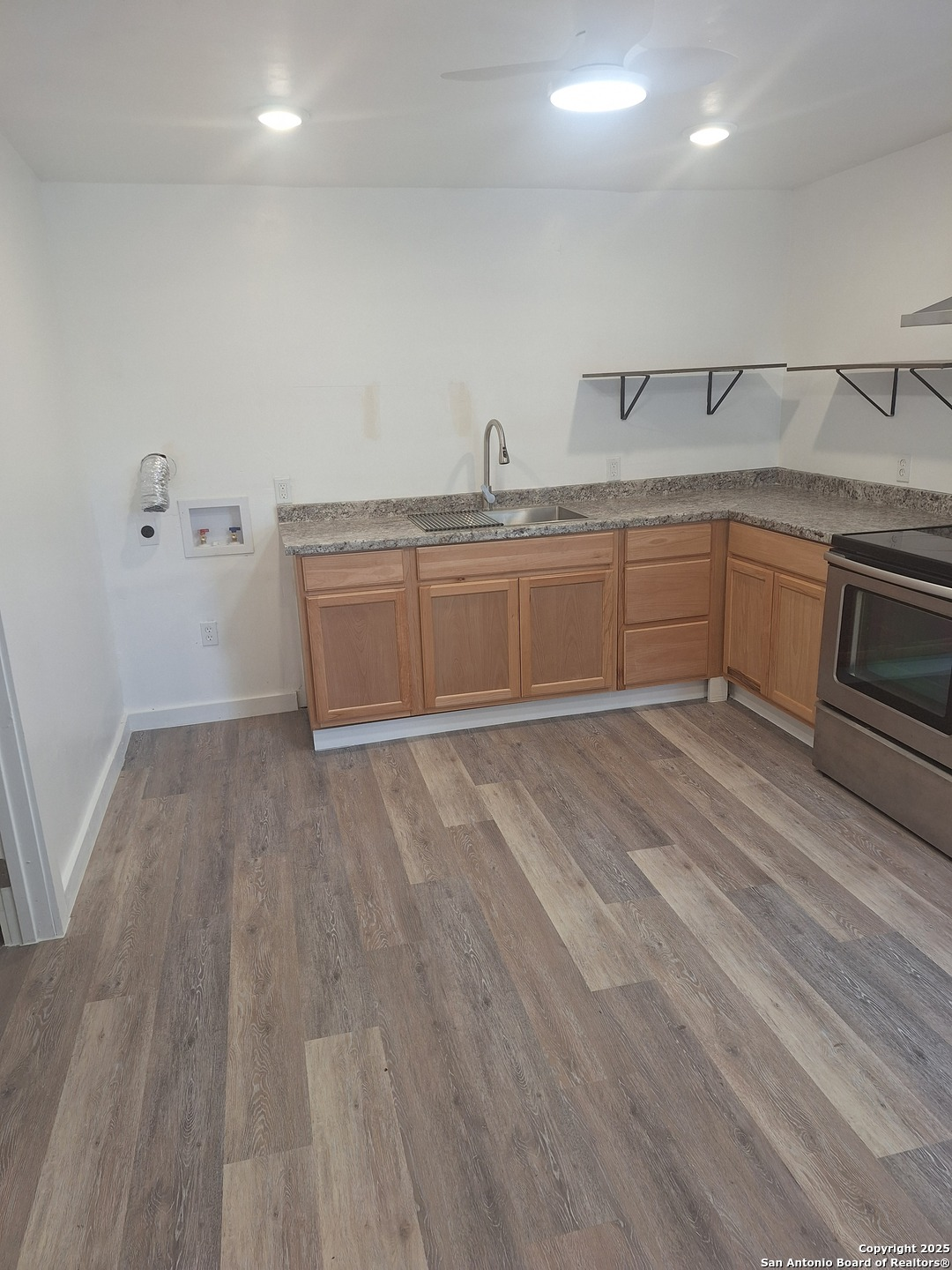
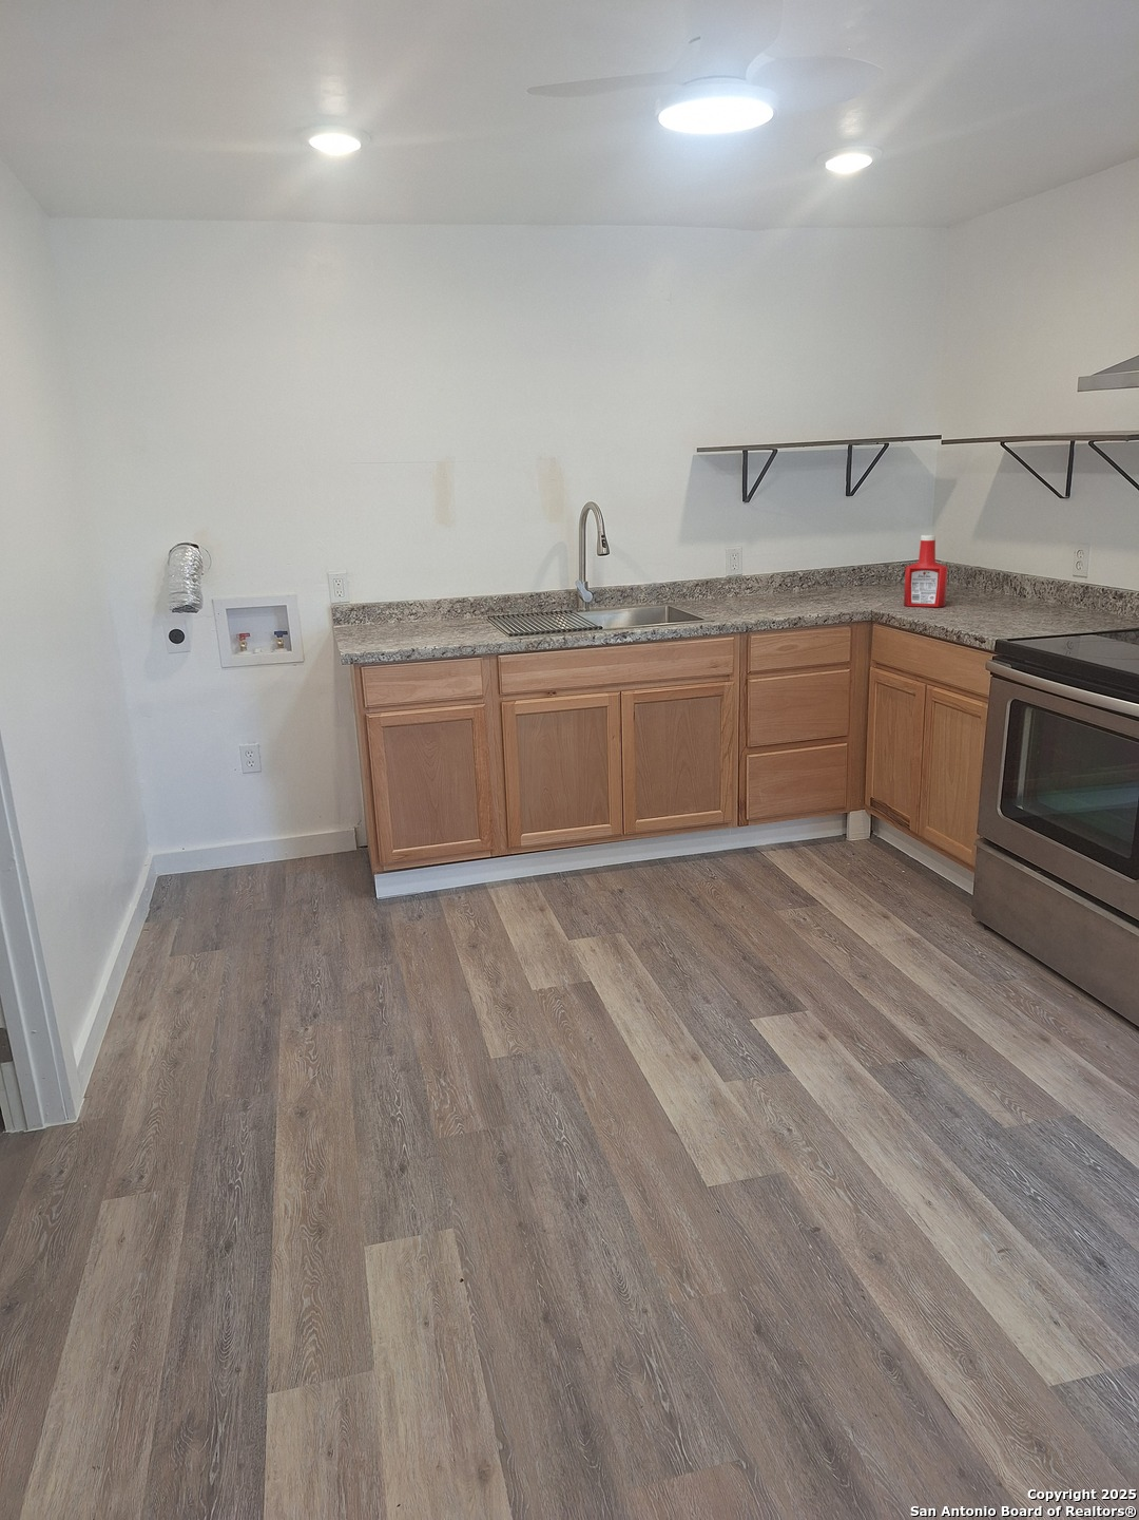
+ soap bottle [903,534,948,608]
